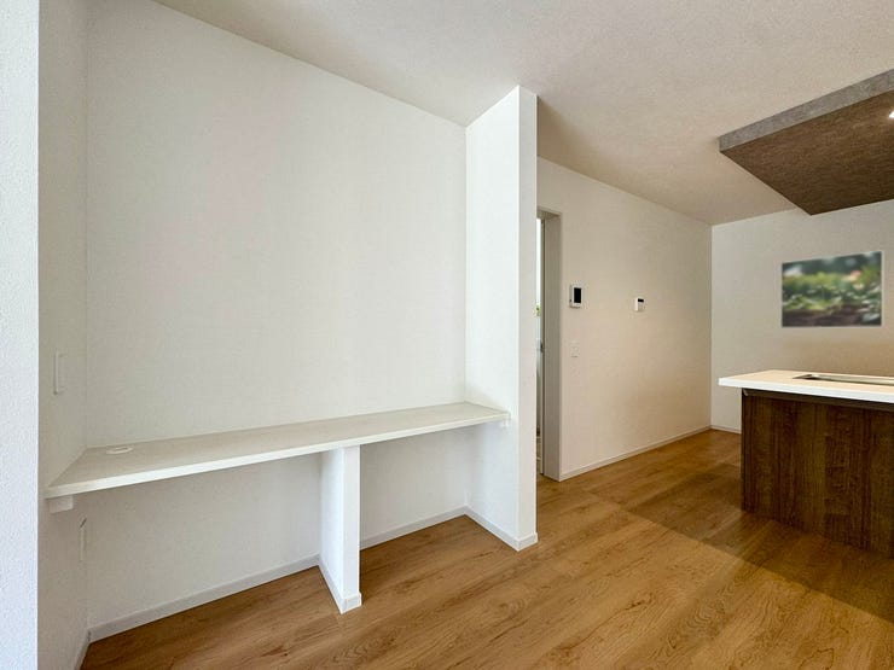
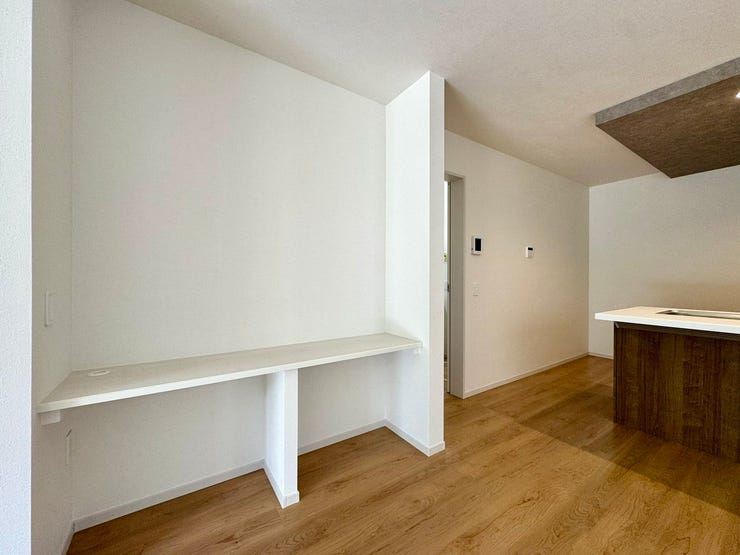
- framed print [779,249,884,330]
